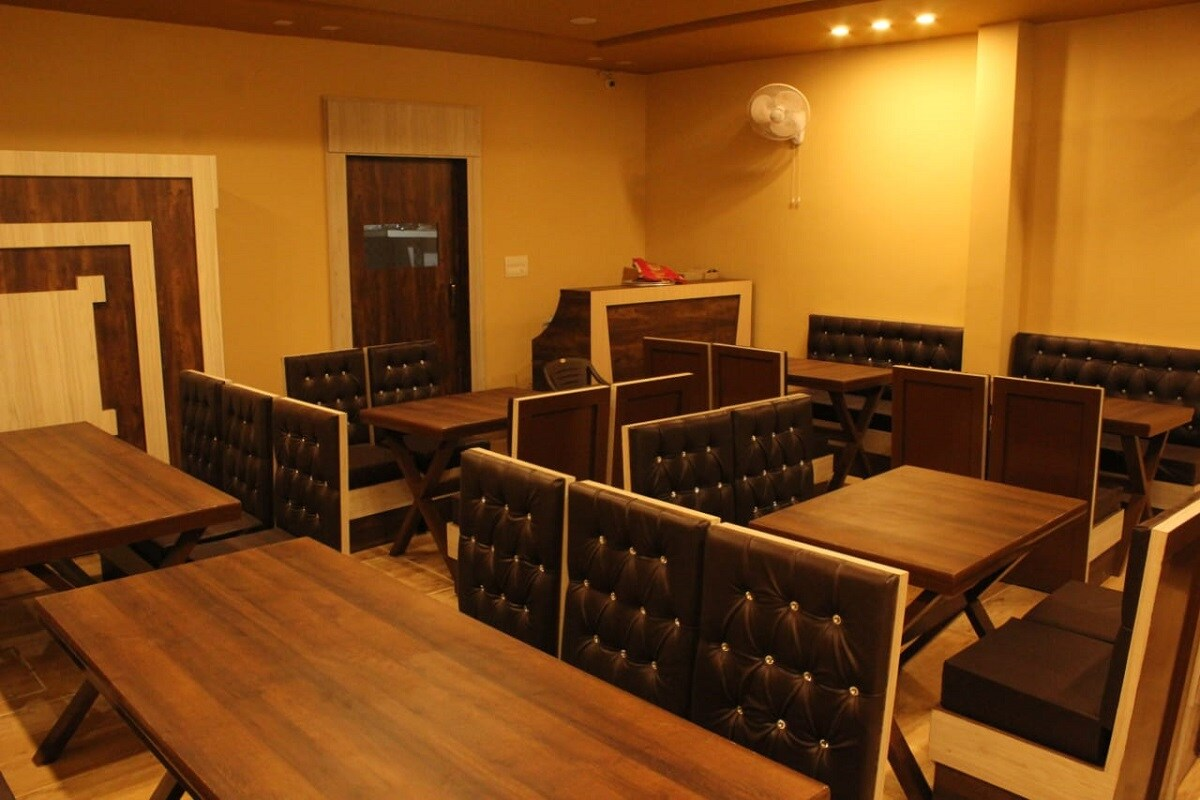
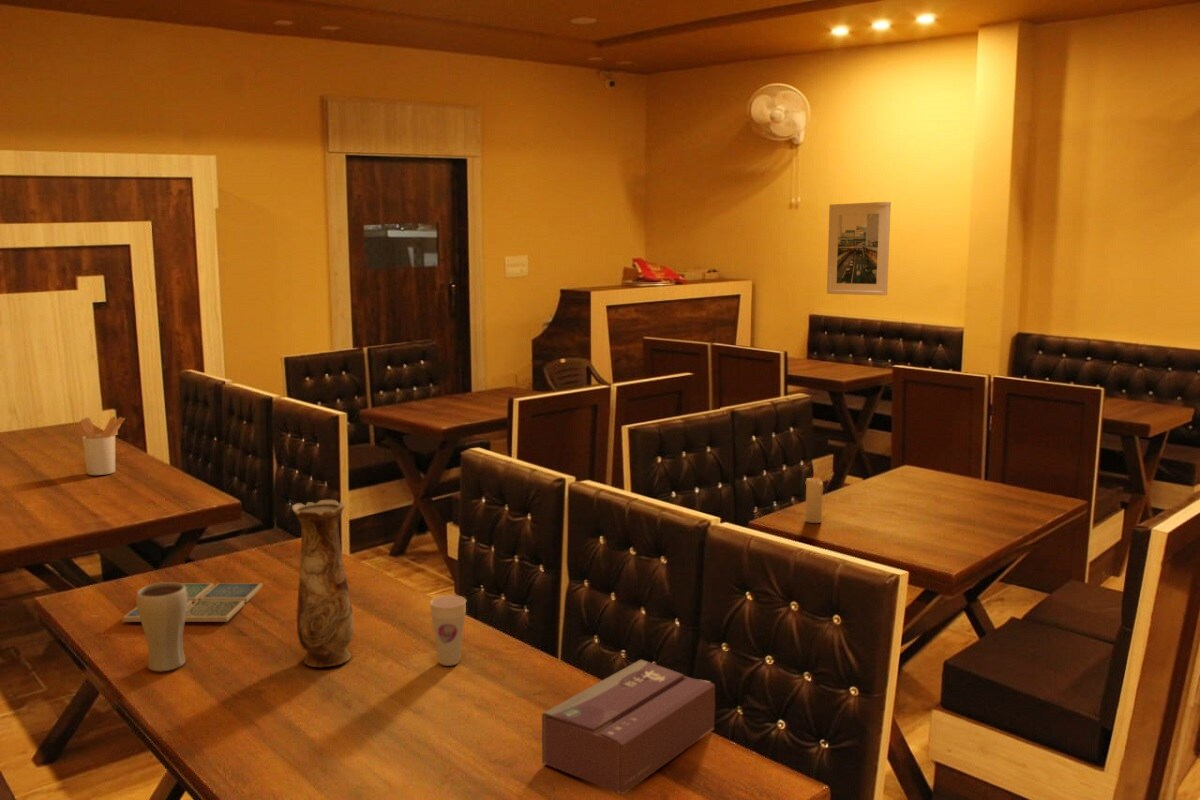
+ drink coaster [122,582,263,623]
+ tissue box [541,659,716,795]
+ cup [429,594,467,667]
+ drinking glass [136,581,187,672]
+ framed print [826,201,892,296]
+ utensil holder [79,416,126,476]
+ candle [804,469,824,524]
+ vase [291,499,355,668]
